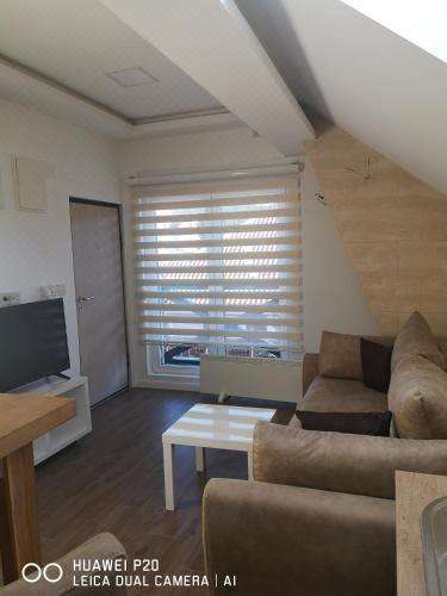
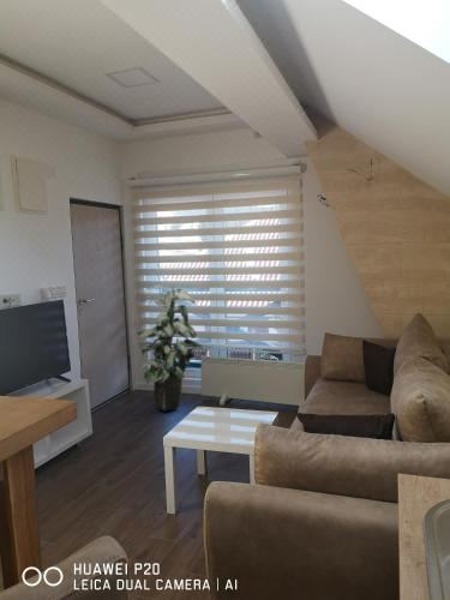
+ indoor plant [134,284,204,413]
